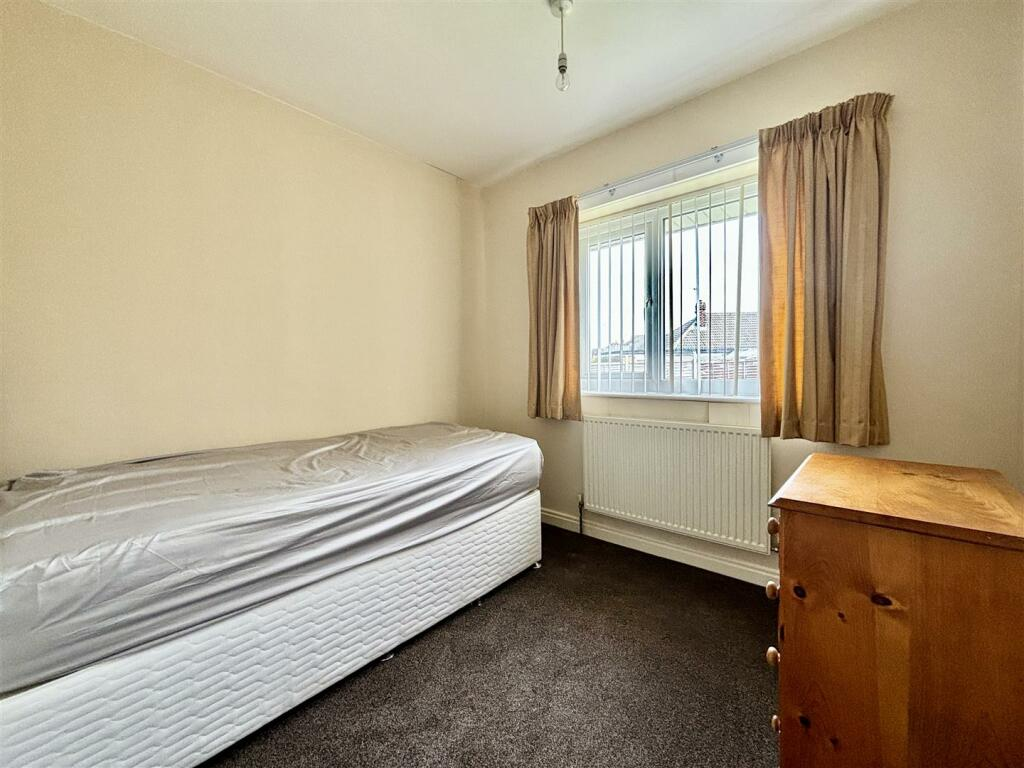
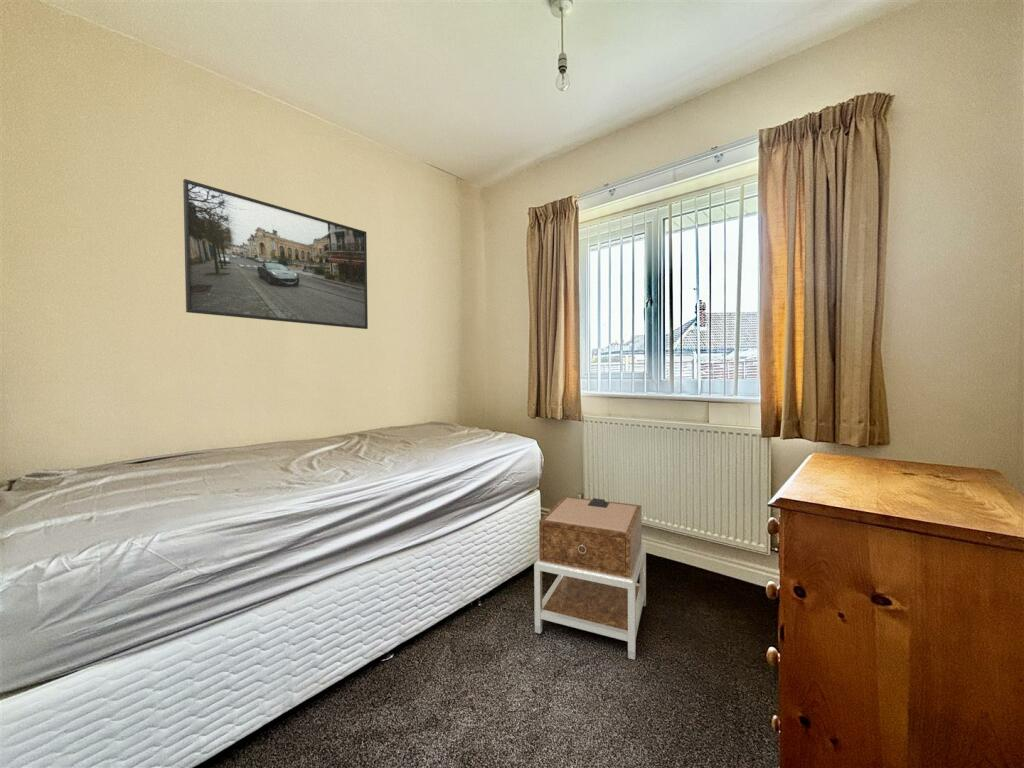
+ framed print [182,178,369,330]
+ nightstand [533,495,647,661]
